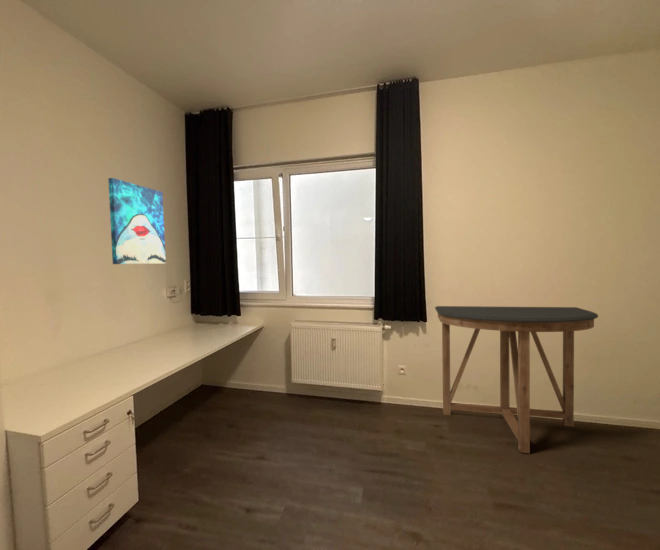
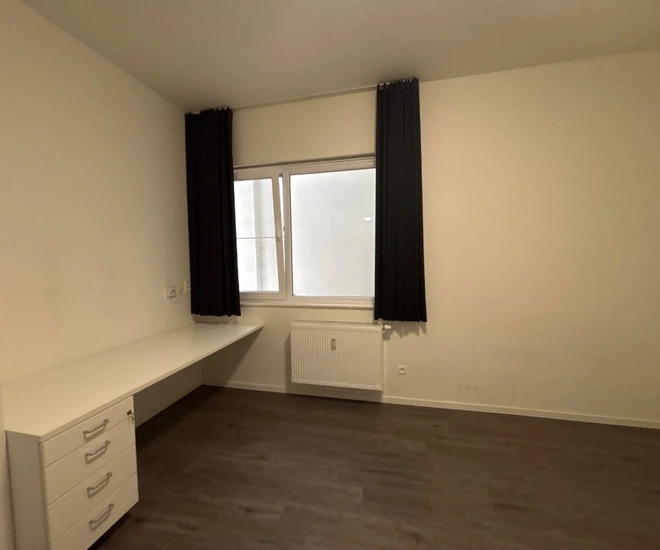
- console table [434,305,599,454]
- wall art [107,177,167,265]
